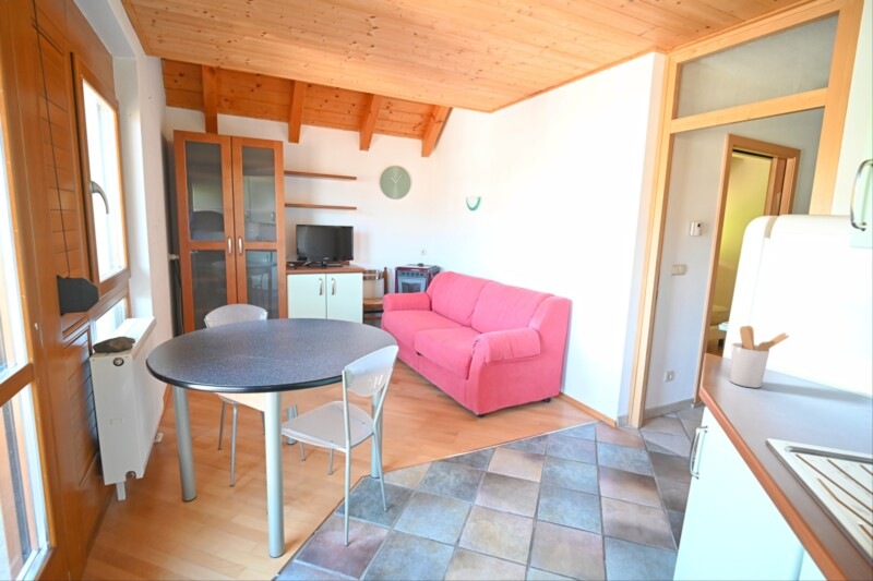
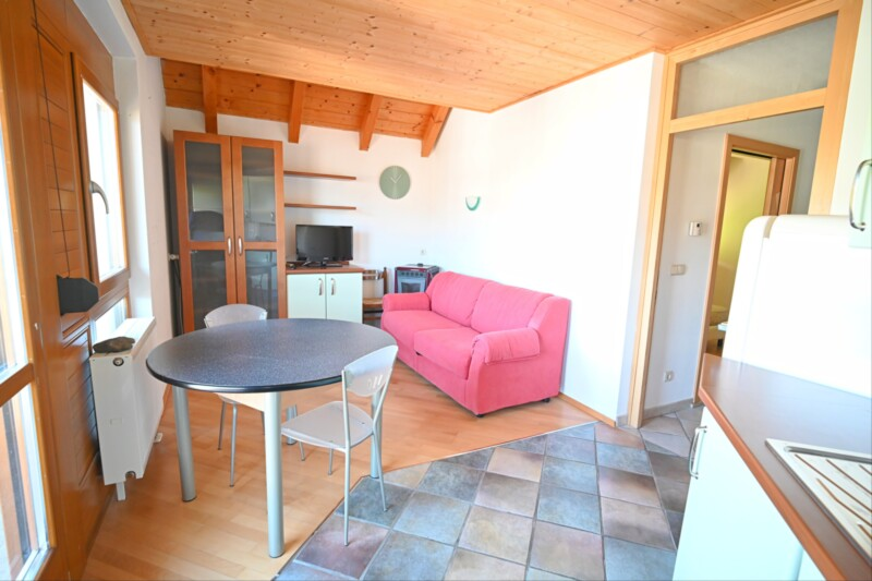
- utensil holder [729,325,790,389]
